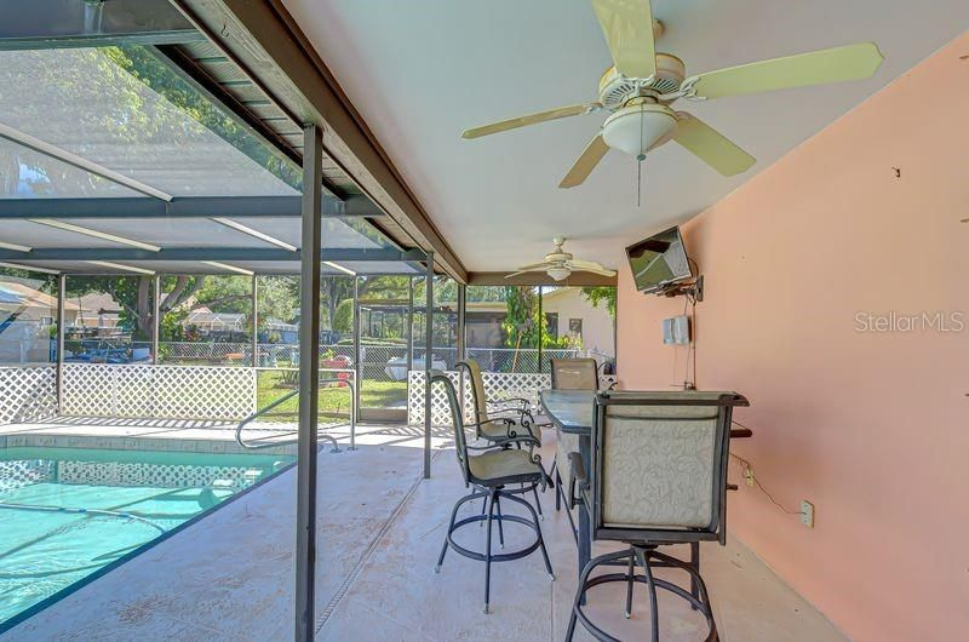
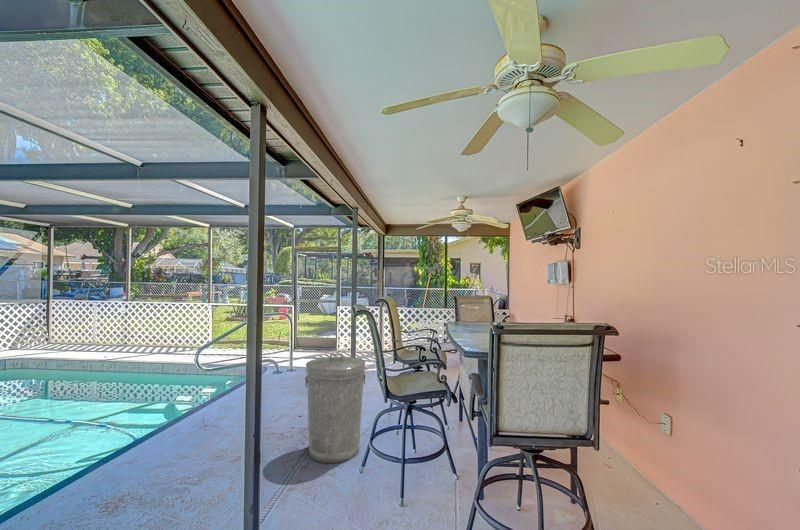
+ trash can [304,353,367,465]
